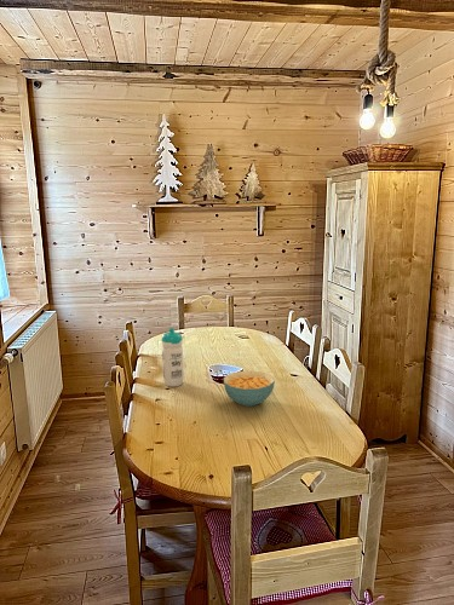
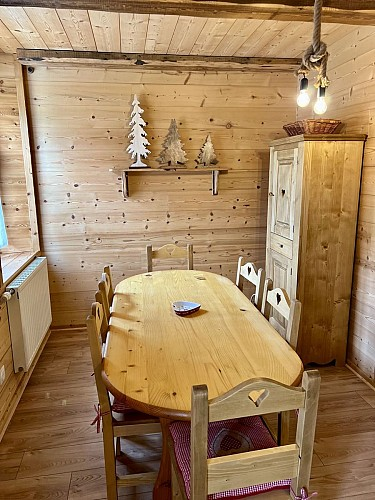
- water bottle [161,327,185,388]
- cereal bowl [223,370,276,408]
